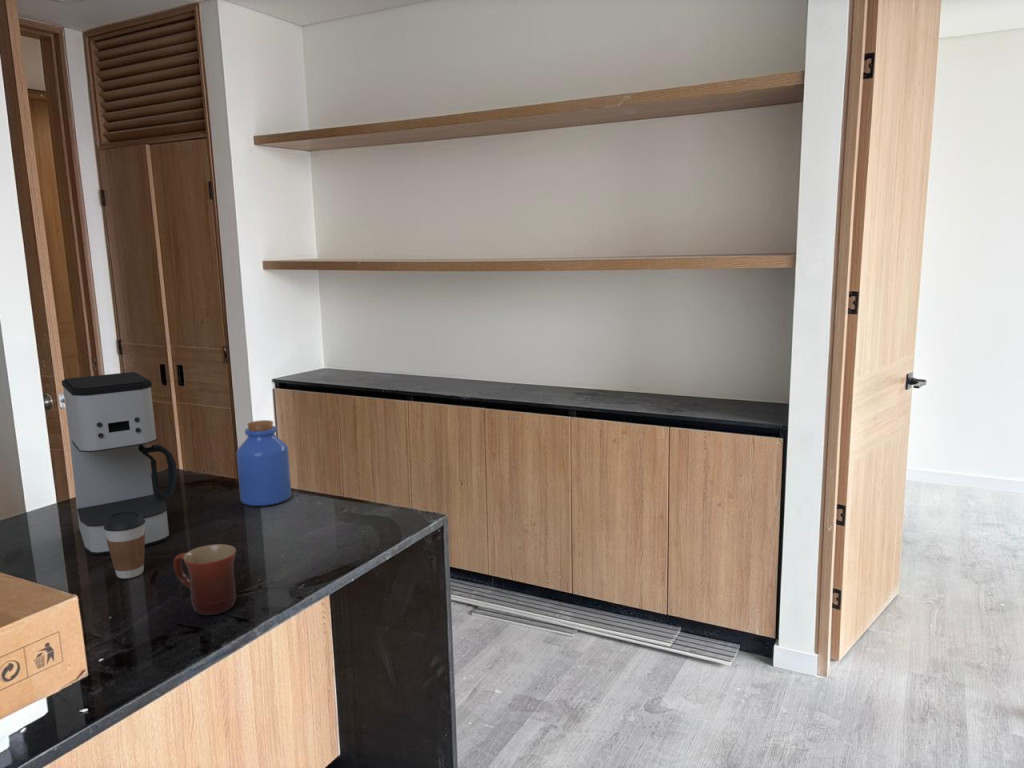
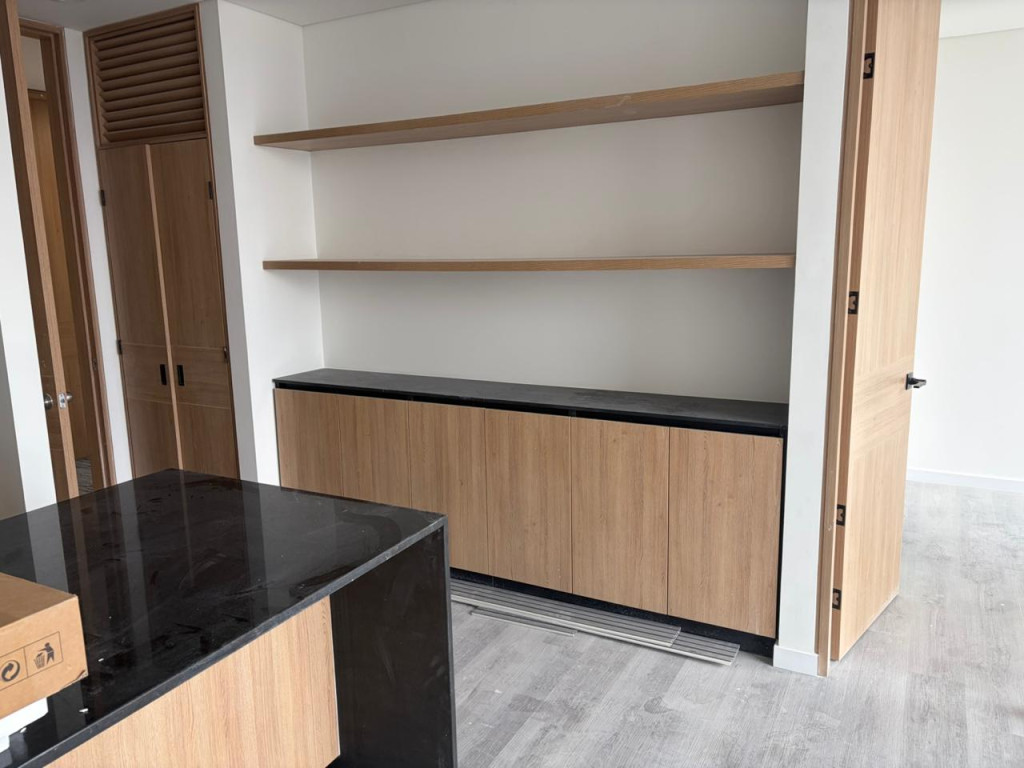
- coffee cup [104,511,146,580]
- jar [235,419,293,507]
- mug [173,543,237,616]
- coffee maker [61,371,178,556]
